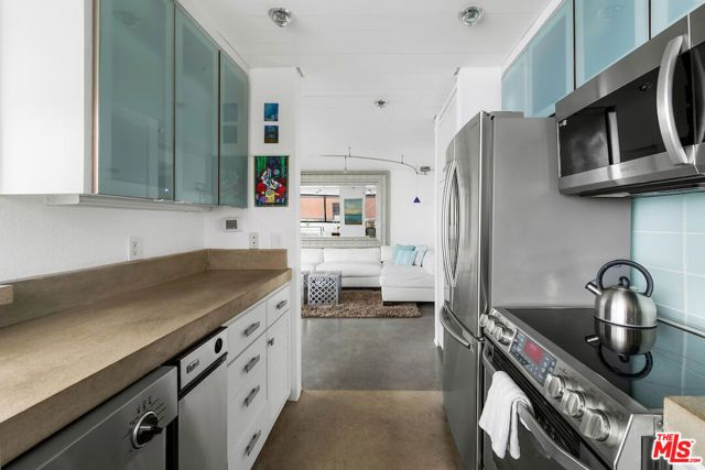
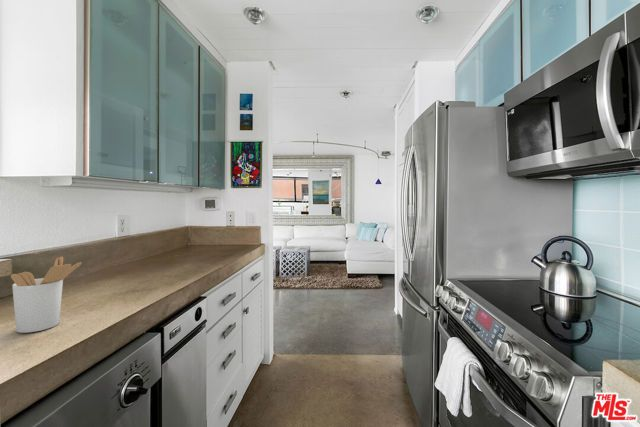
+ utensil holder [10,256,83,334]
